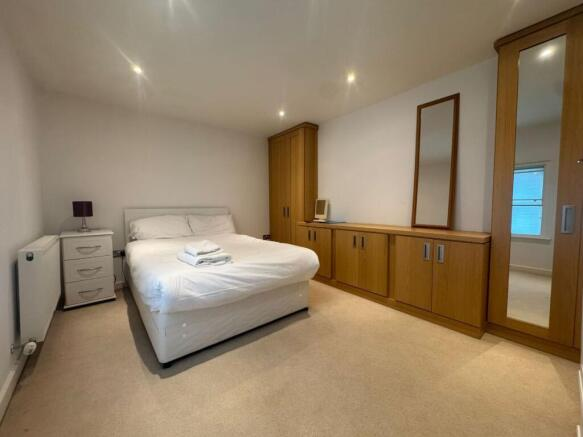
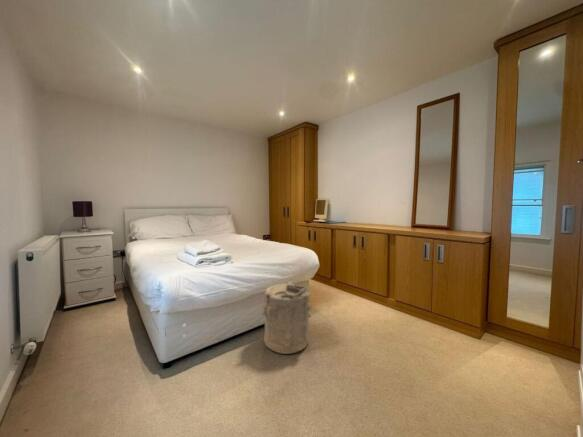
+ laundry hamper [261,280,312,355]
